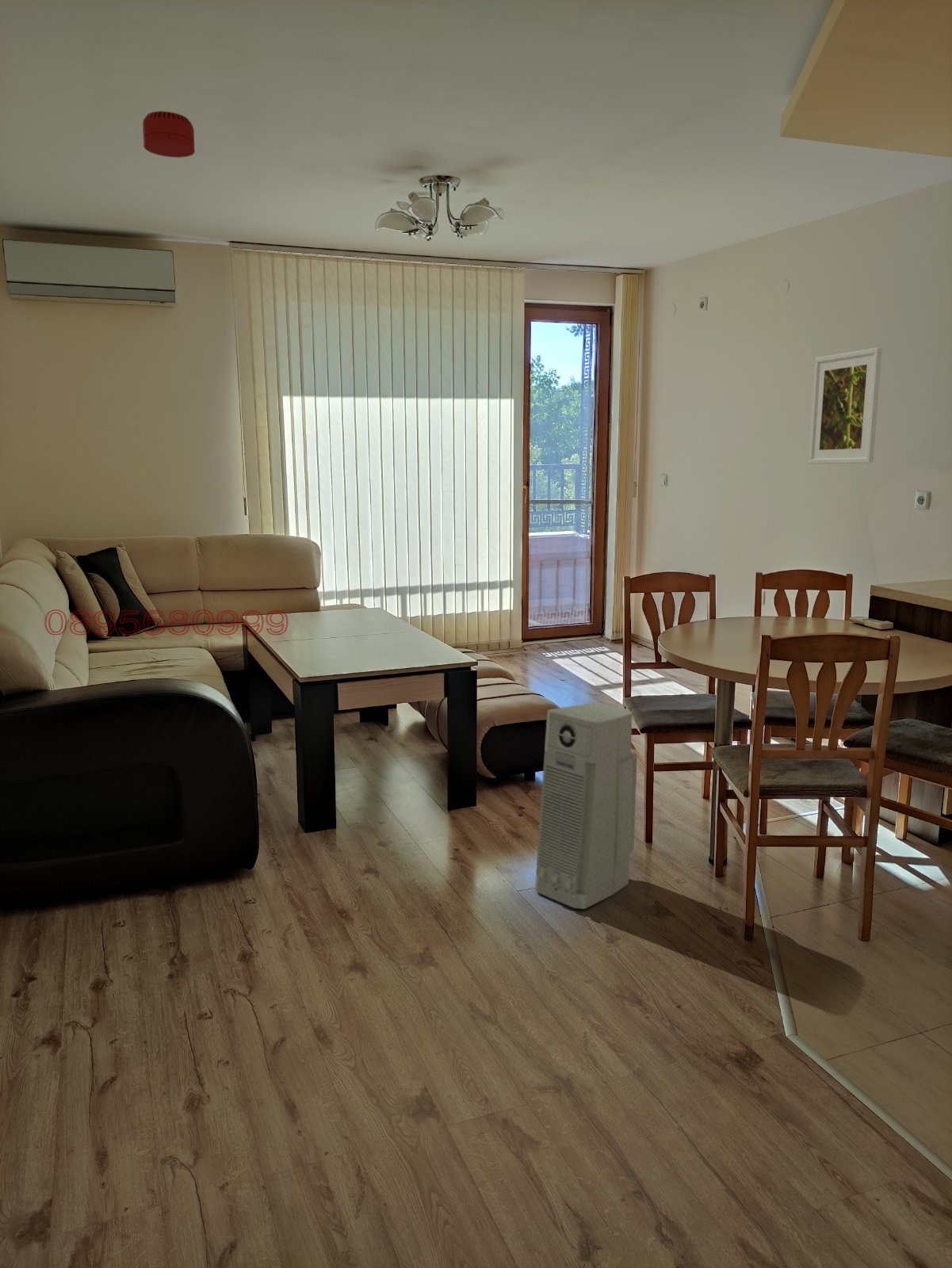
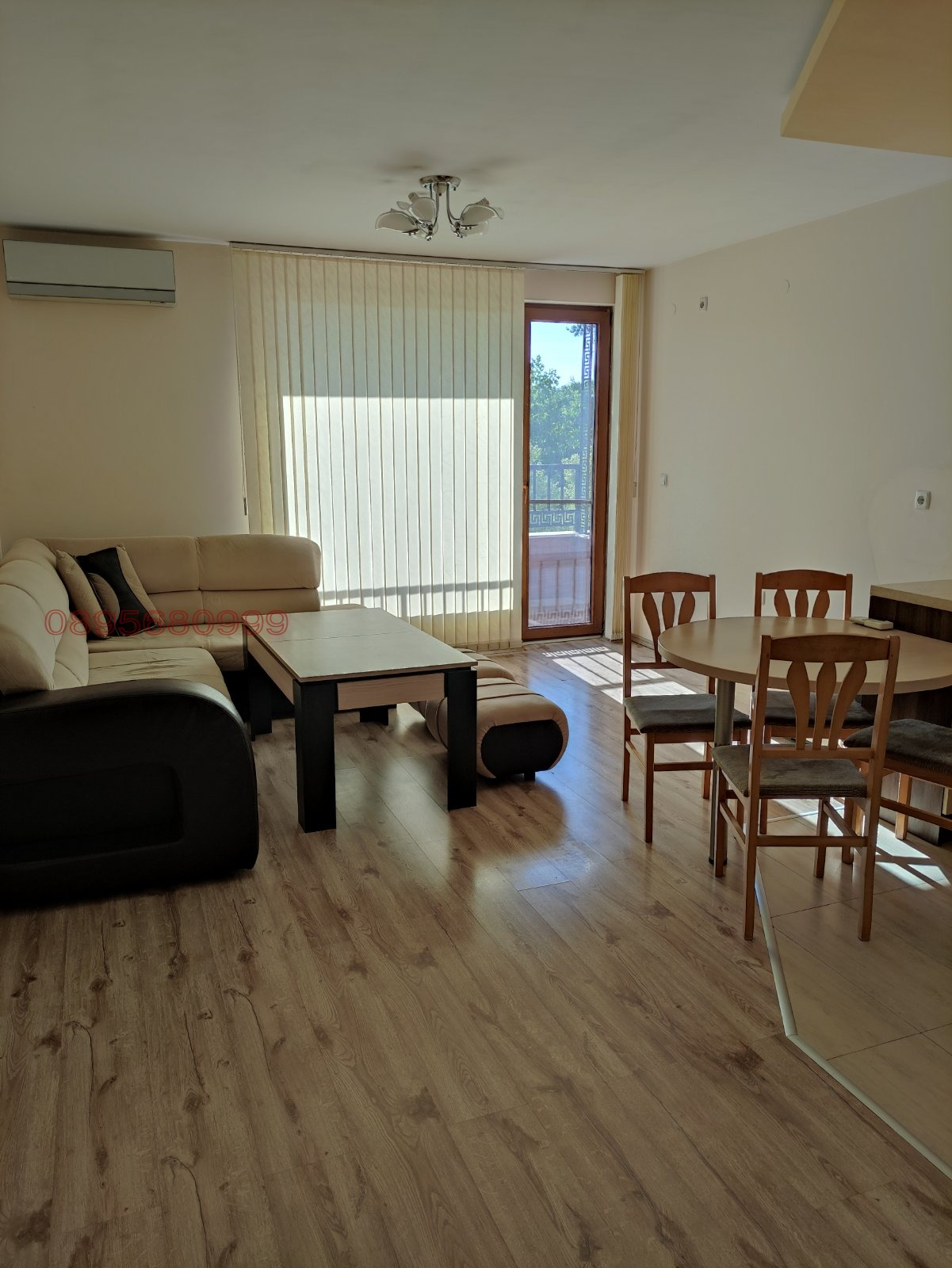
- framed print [808,347,882,464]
- air purifier [534,703,638,910]
- smoke detector [142,110,196,158]
